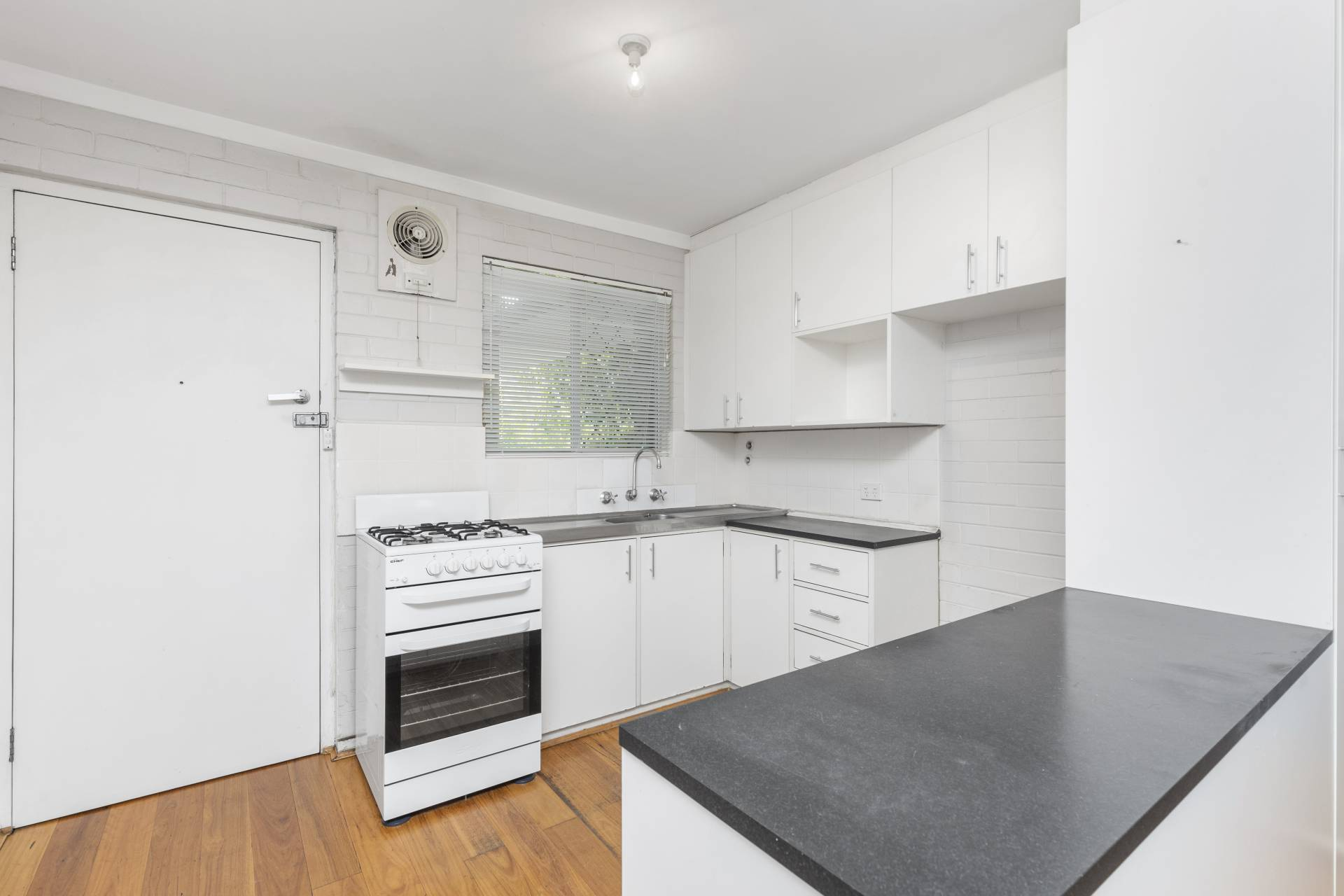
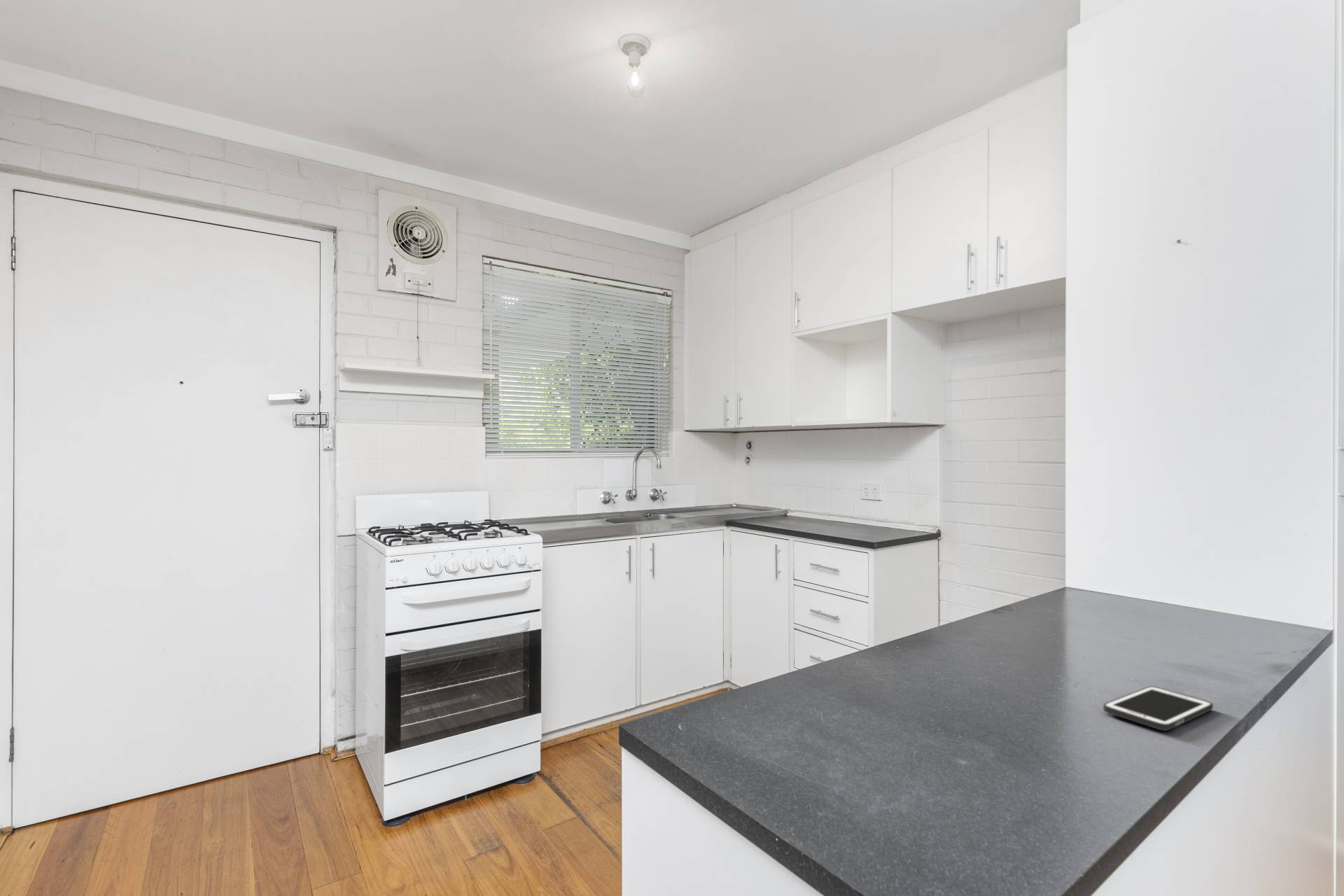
+ cell phone [1103,685,1214,731]
